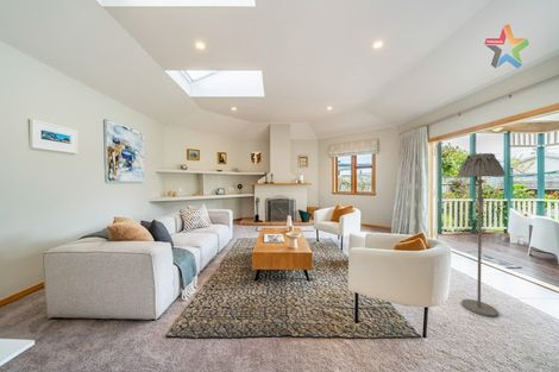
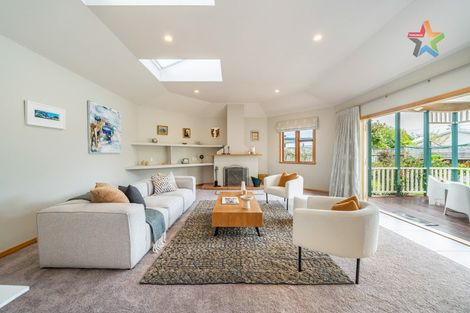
- floor lamp [457,152,507,317]
